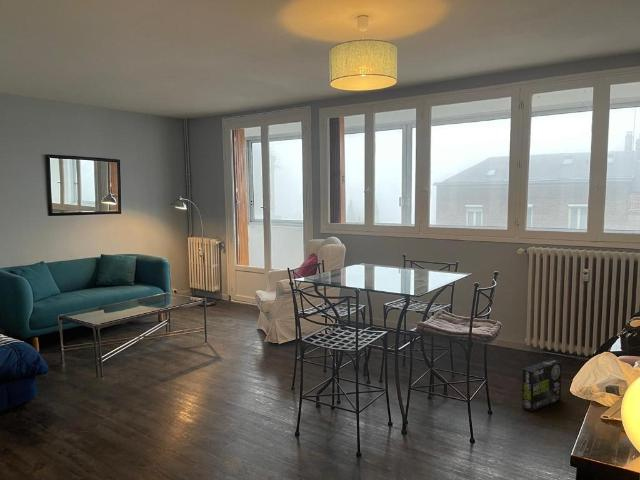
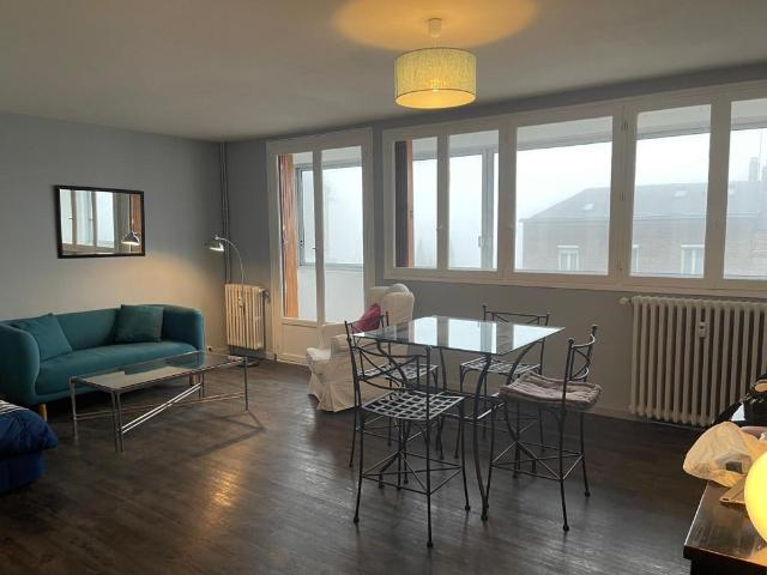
- box [521,358,562,412]
